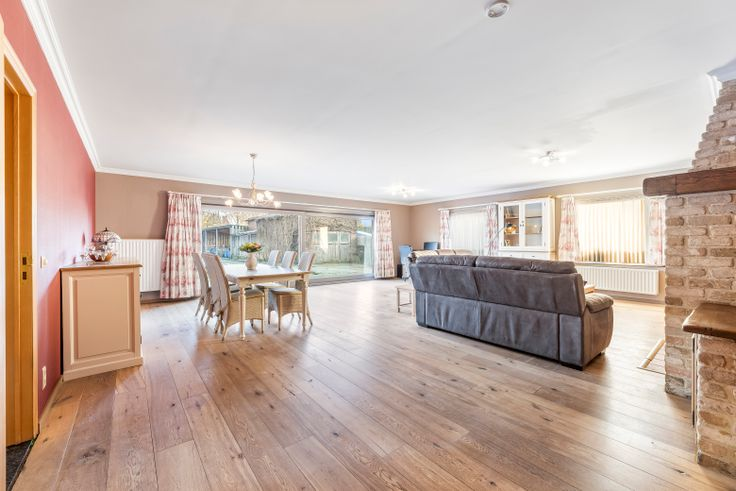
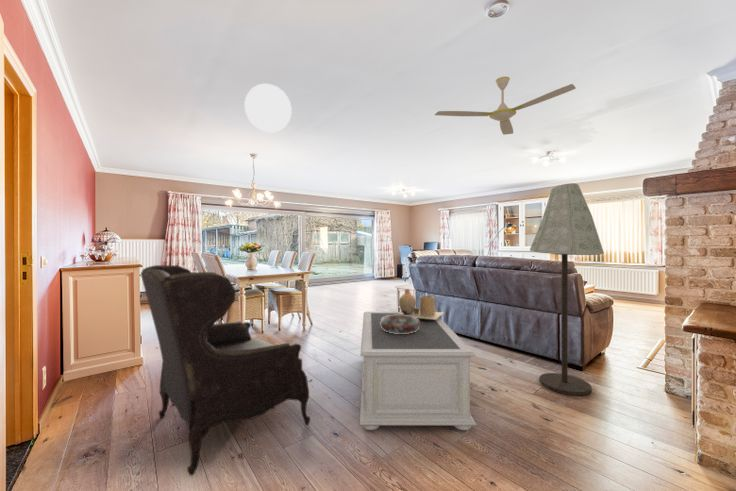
+ decorative bowl [380,314,420,334]
+ ceiling fan [434,76,577,136]
+ ceiling light [244,83,293,133]
+ coffee table [359,311,477,431]
+ armchair [140,264,311,477]
+ vase [398,288,446,320]
+ floor lamp [529,182,605,396]
